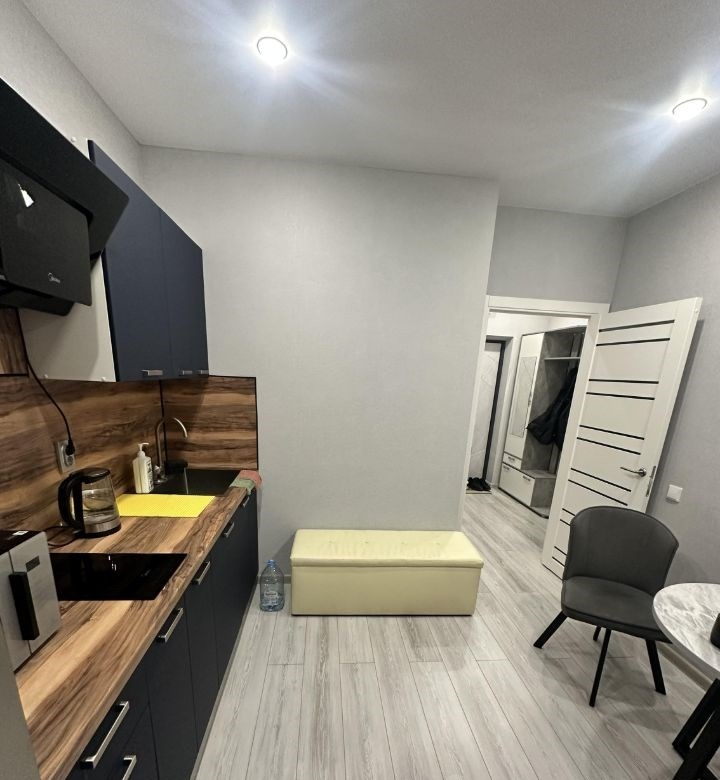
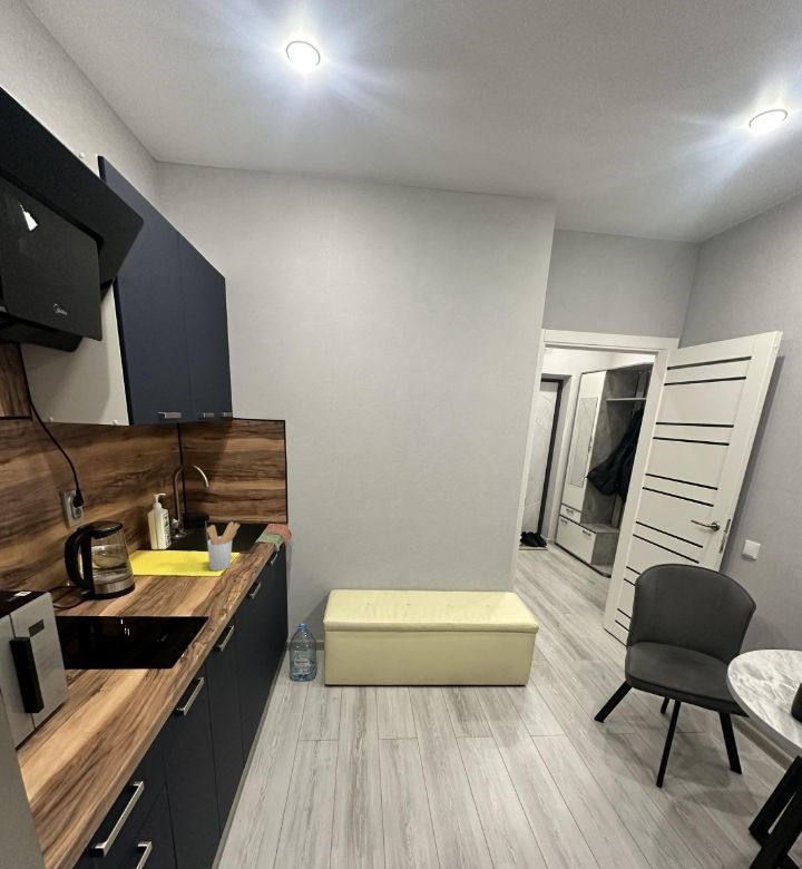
+ utensil holder [206,520,241,572]
